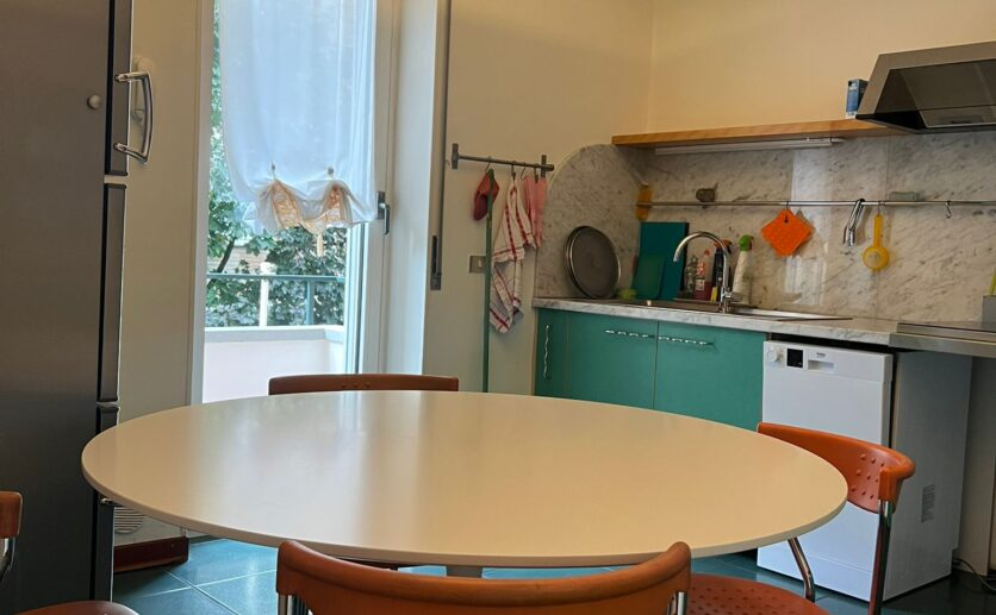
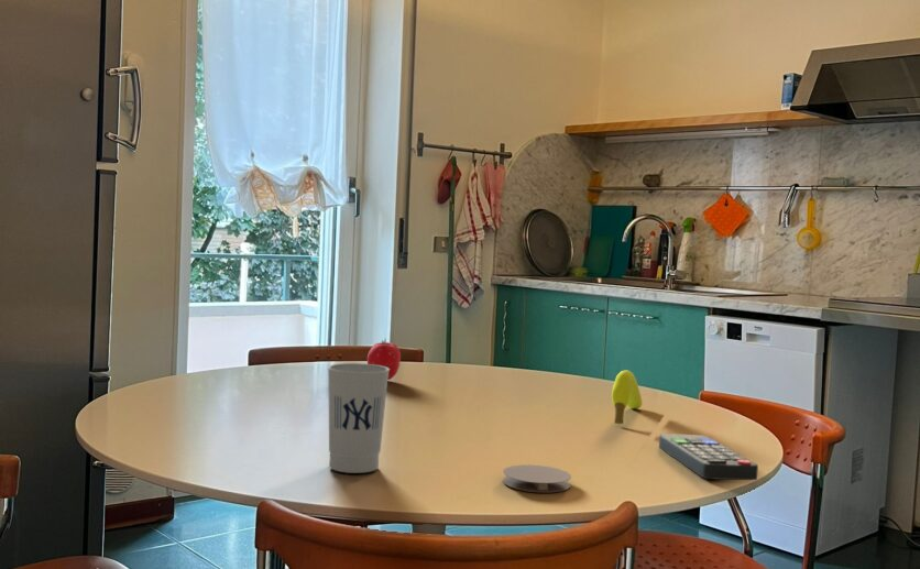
+ cup [327,362,390,474]
+ fruit [366,338,402,381]
+ banana [611,369,643,425]
+ remote control [658,433,759,481]
+ coaster [502,463,572,494]
